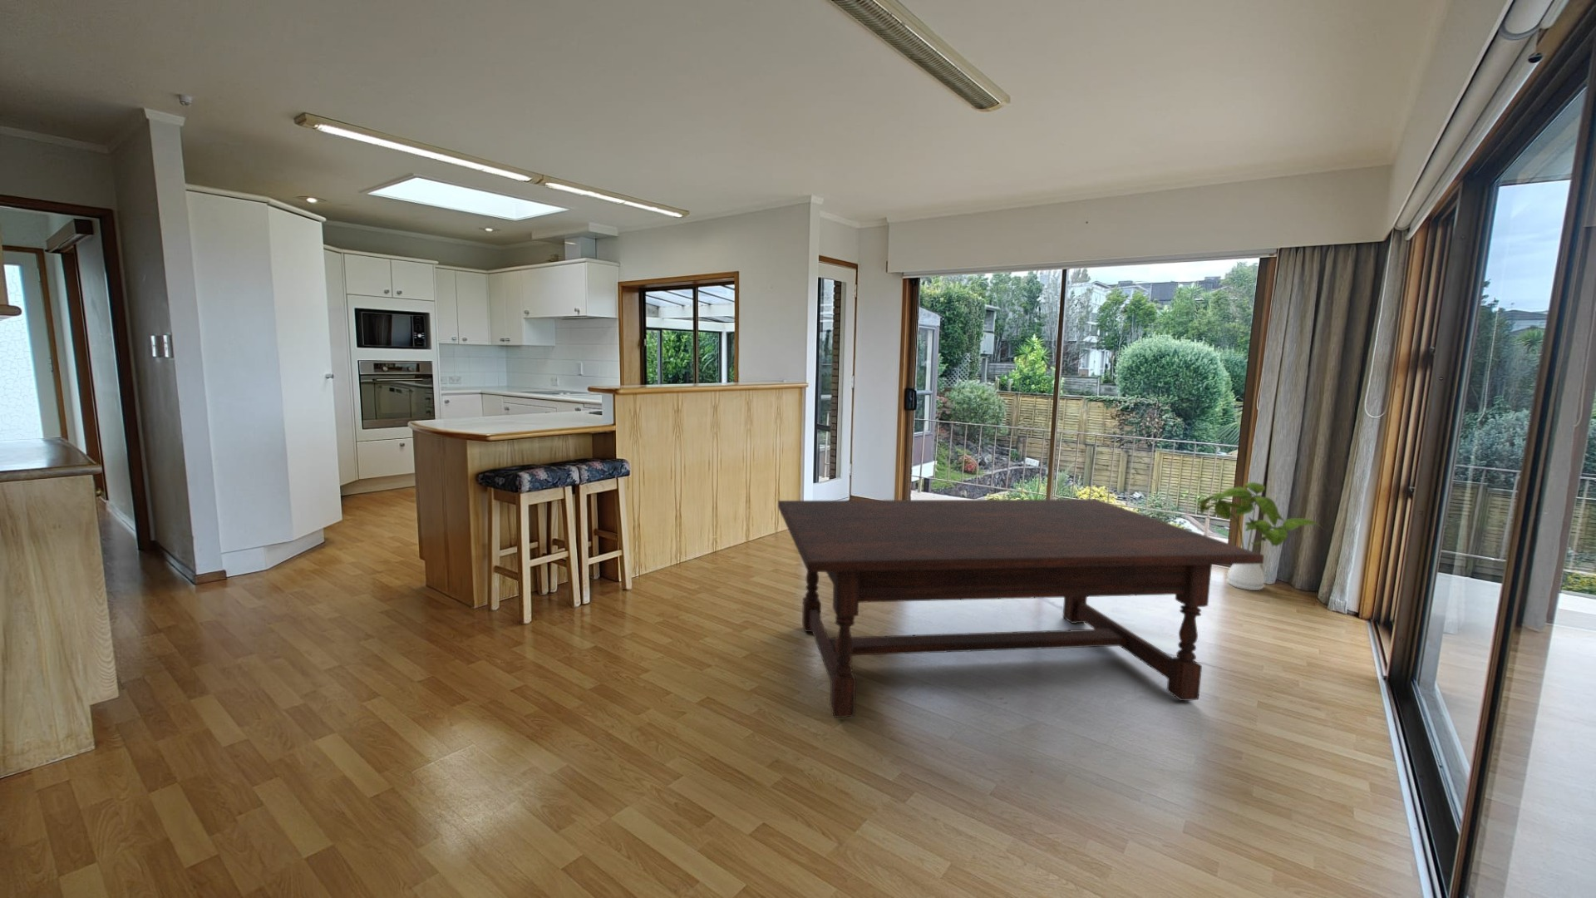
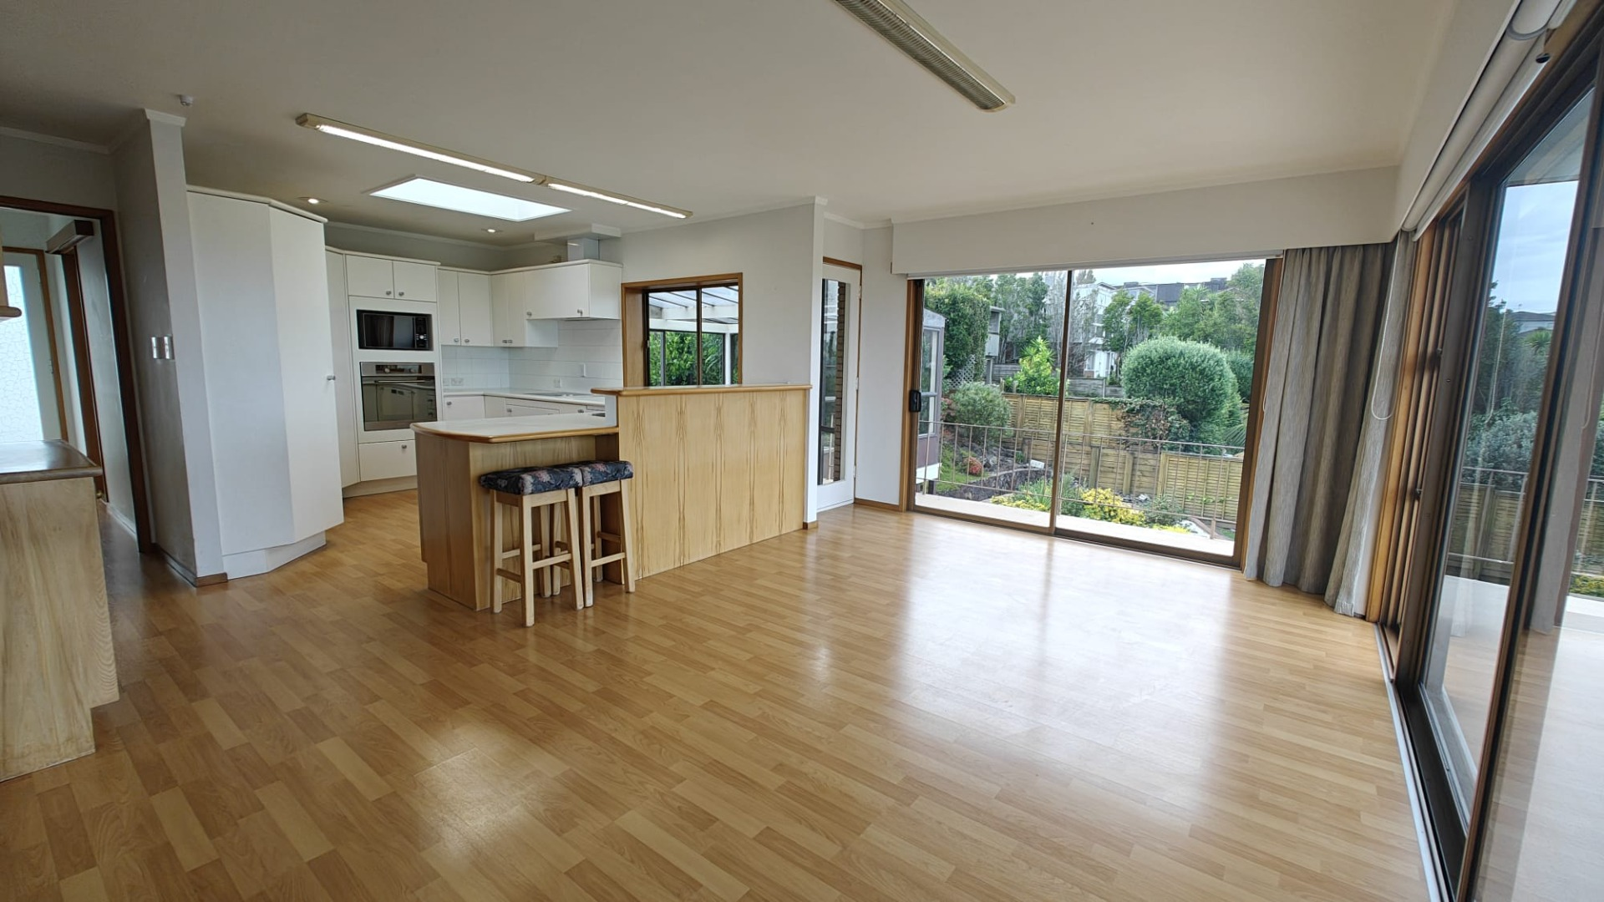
- house plant [1195,481,1324,591]
- dining table [777,498,1265,718]
